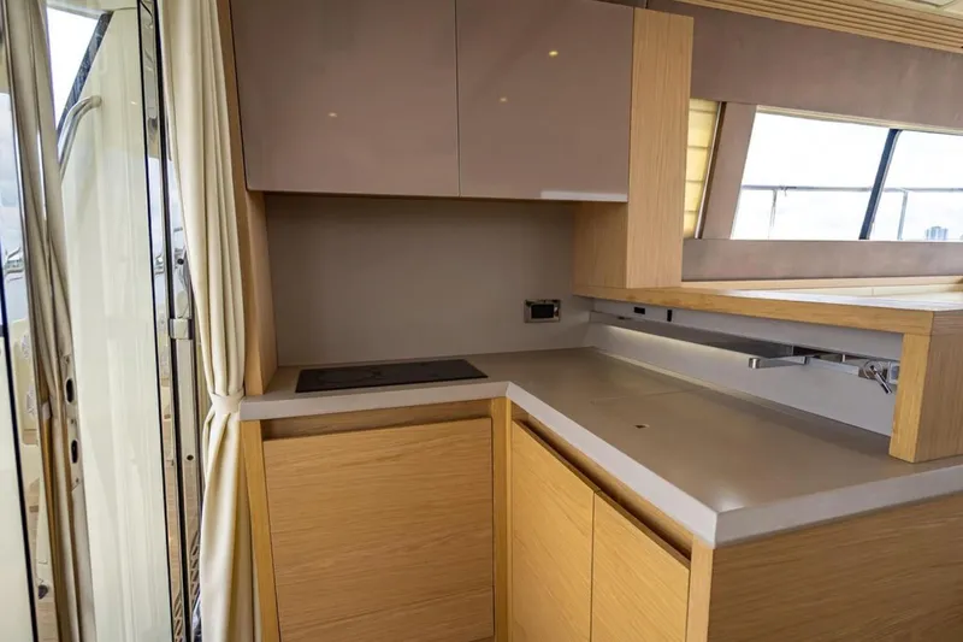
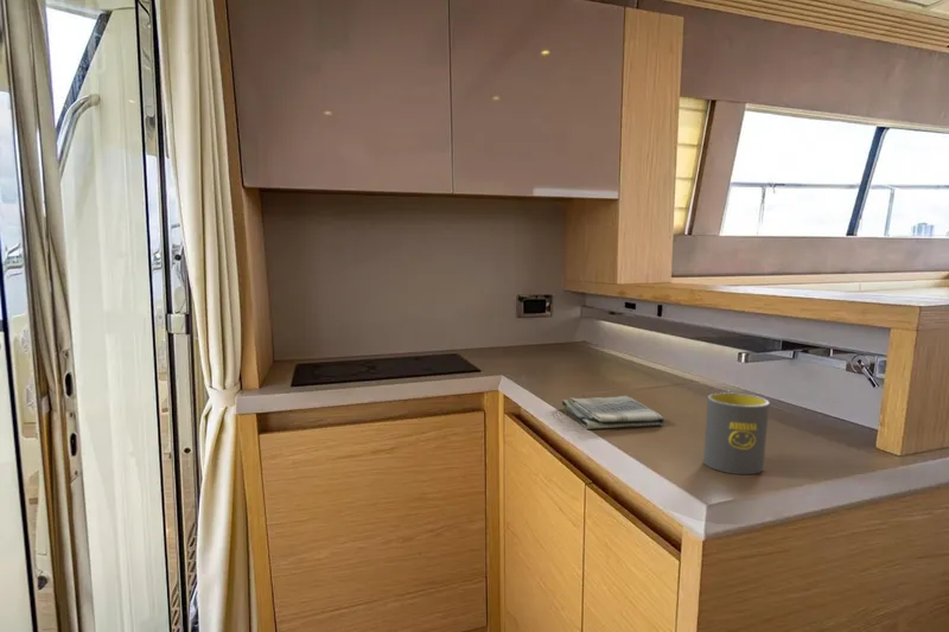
+ mug [702,389,770,475]
+ dish towel [560,395,668,430]
